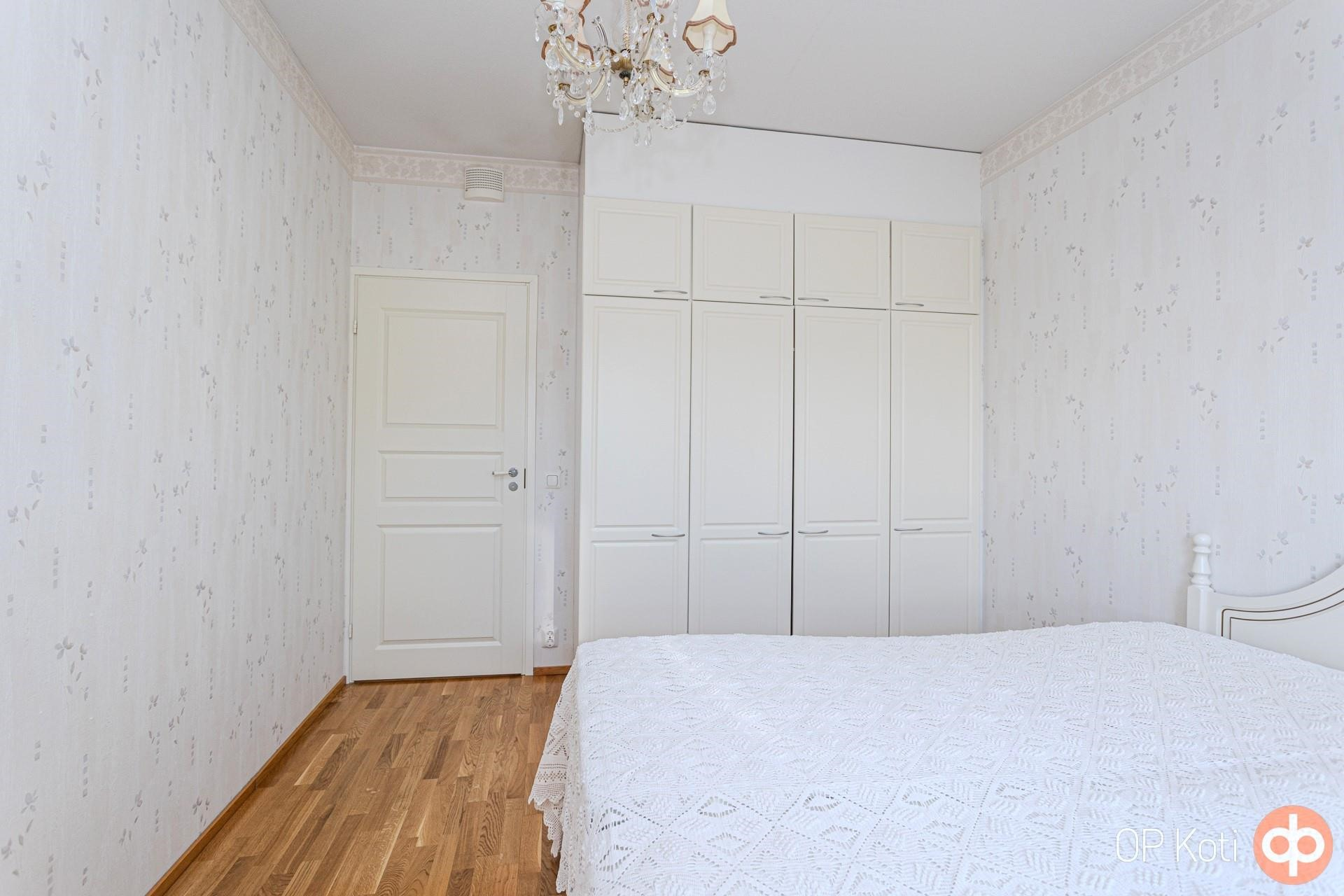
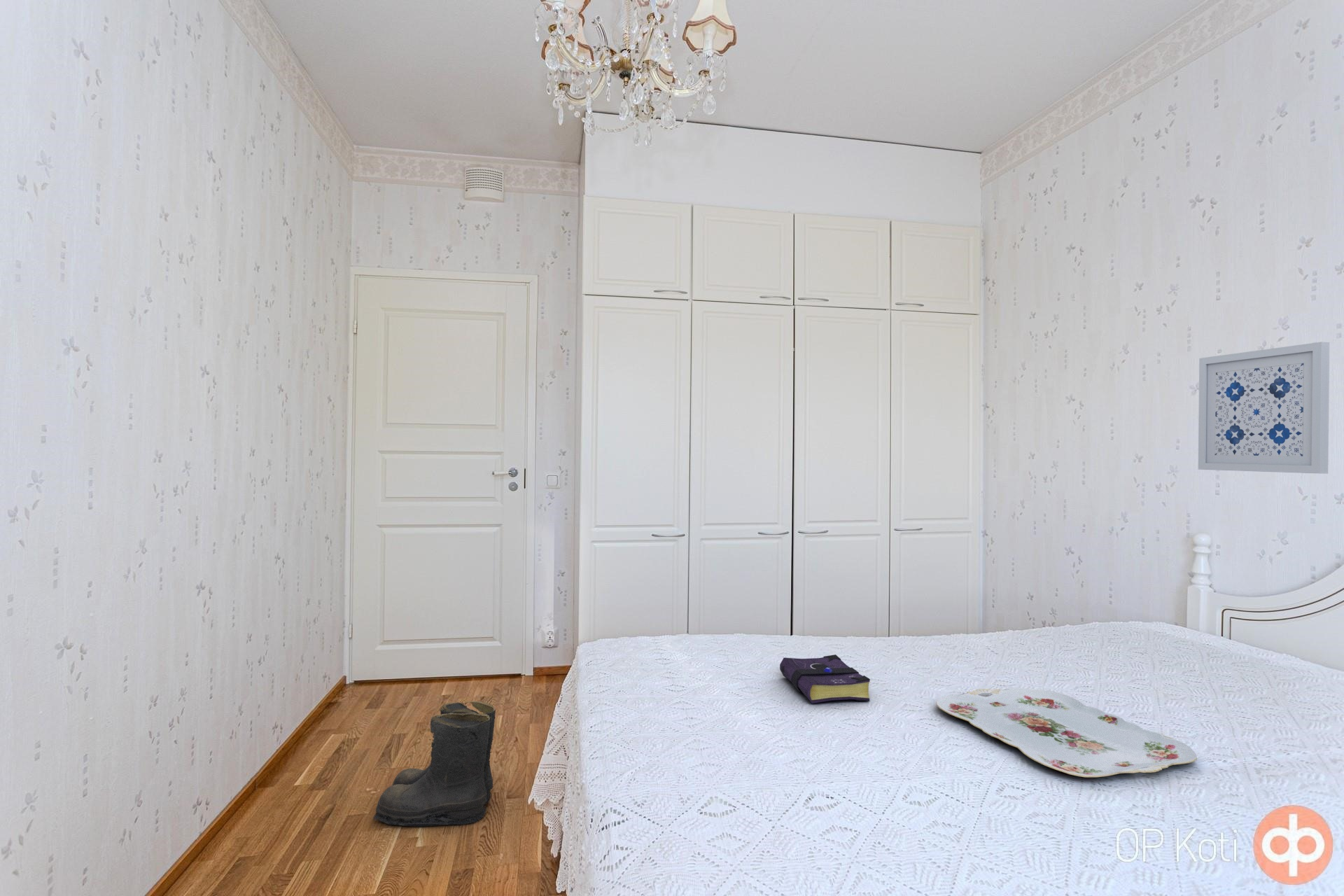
+ serving tray [935,687,1198,778]
+ wall art [1198,342,1330,475]
+ book [779,654,871,704]
+ boots [372,701,496,827]
